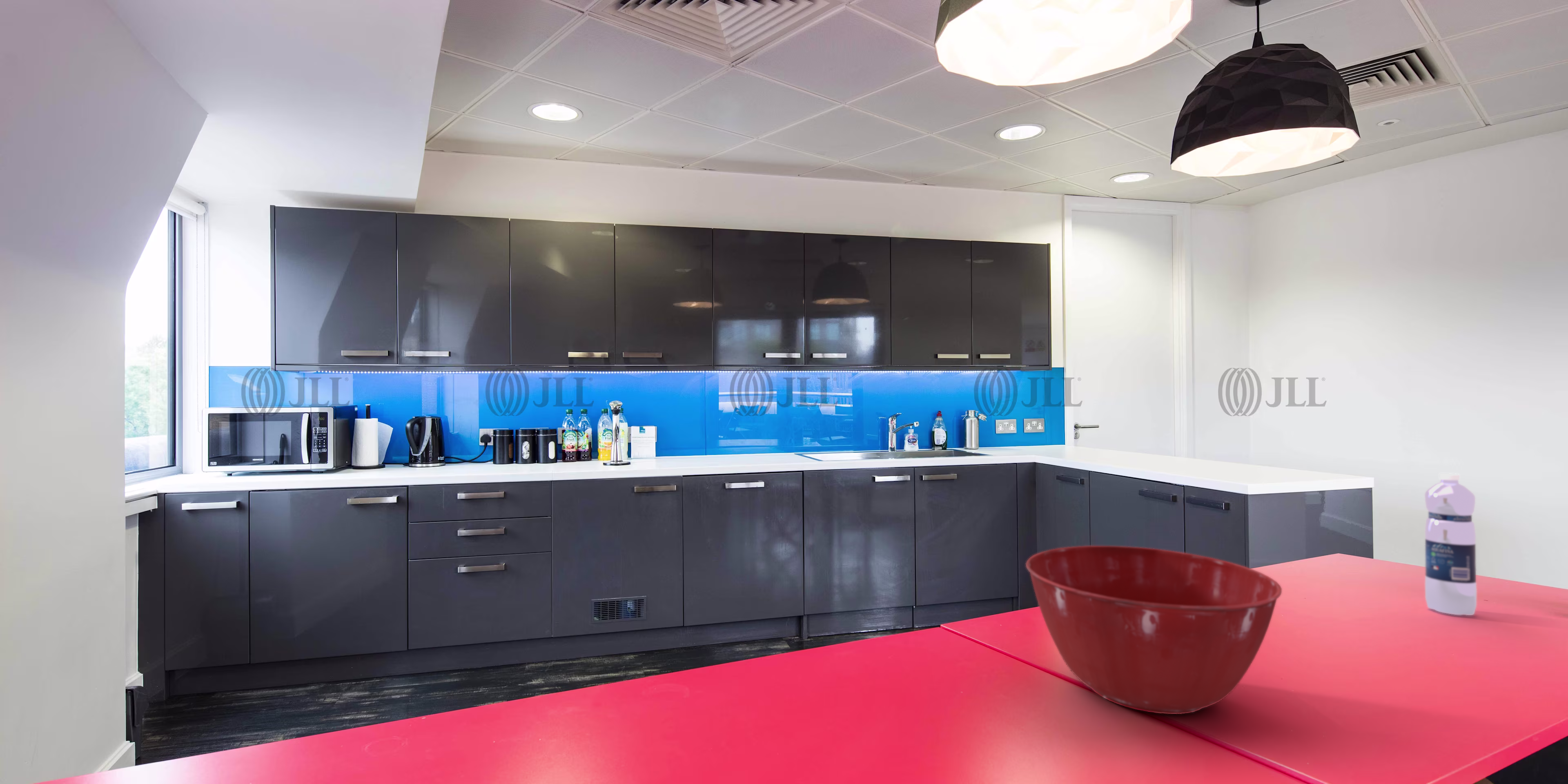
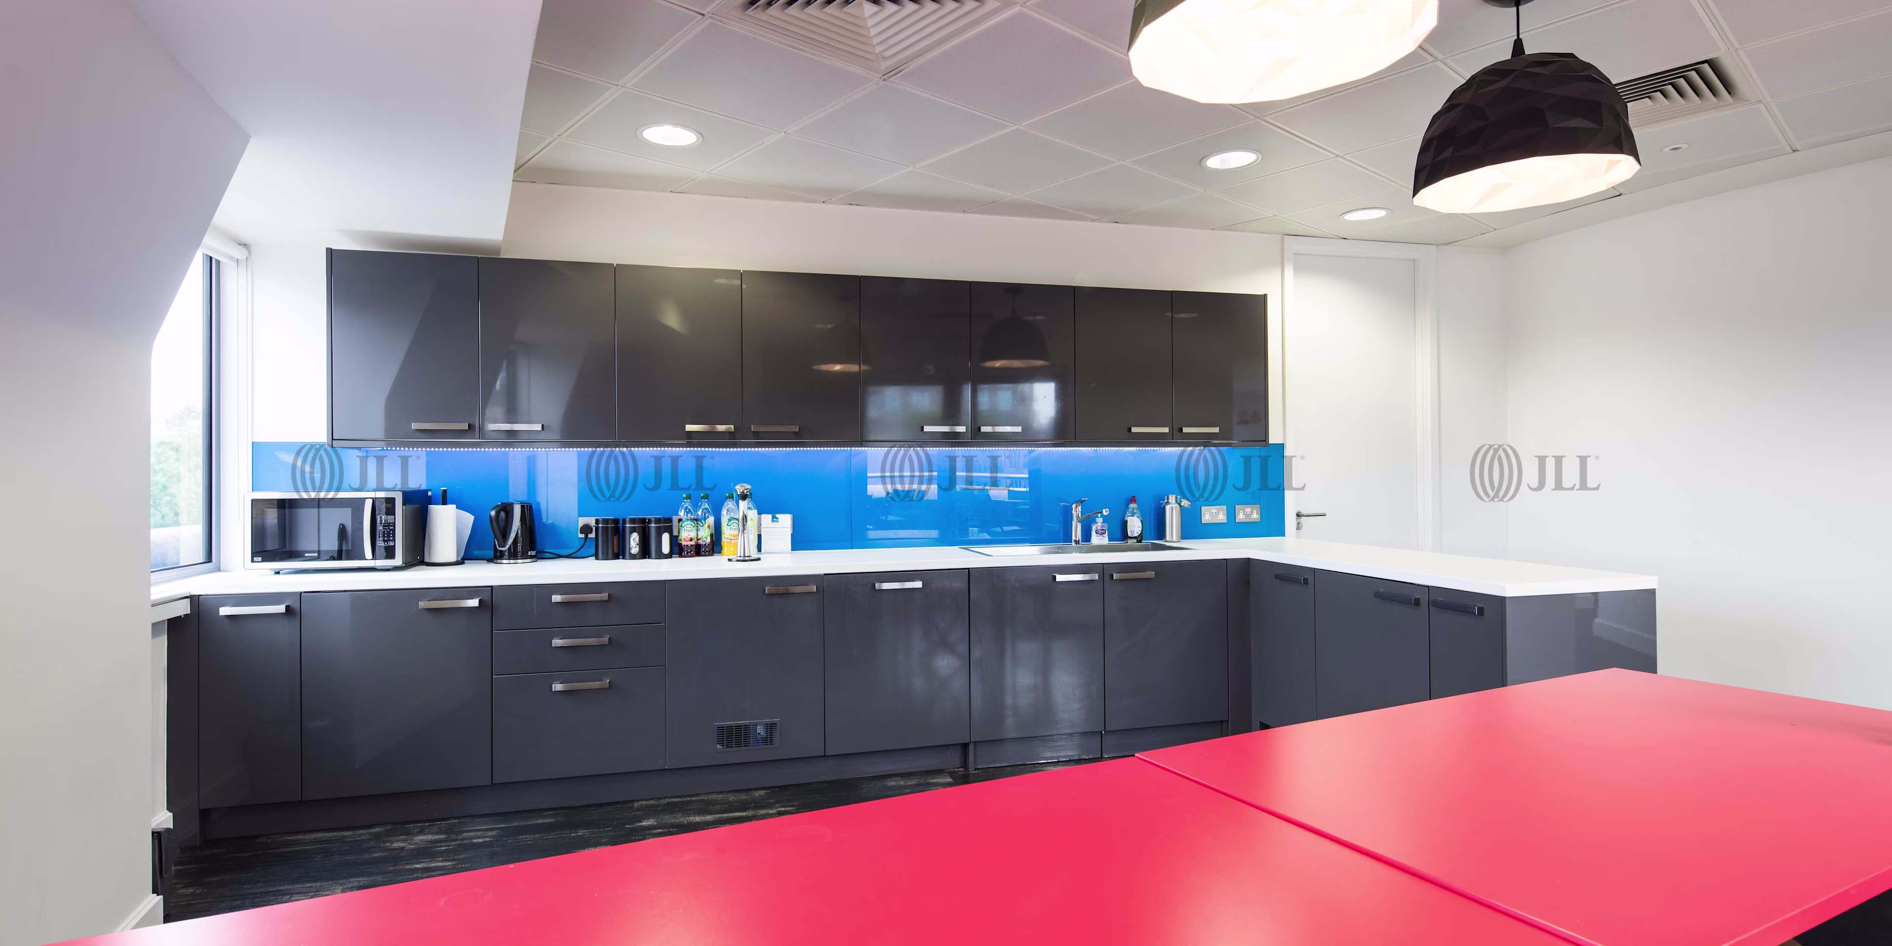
- mixing bowl [1025,545,1282,715]
- water bottle [1424,473,1477,616]
